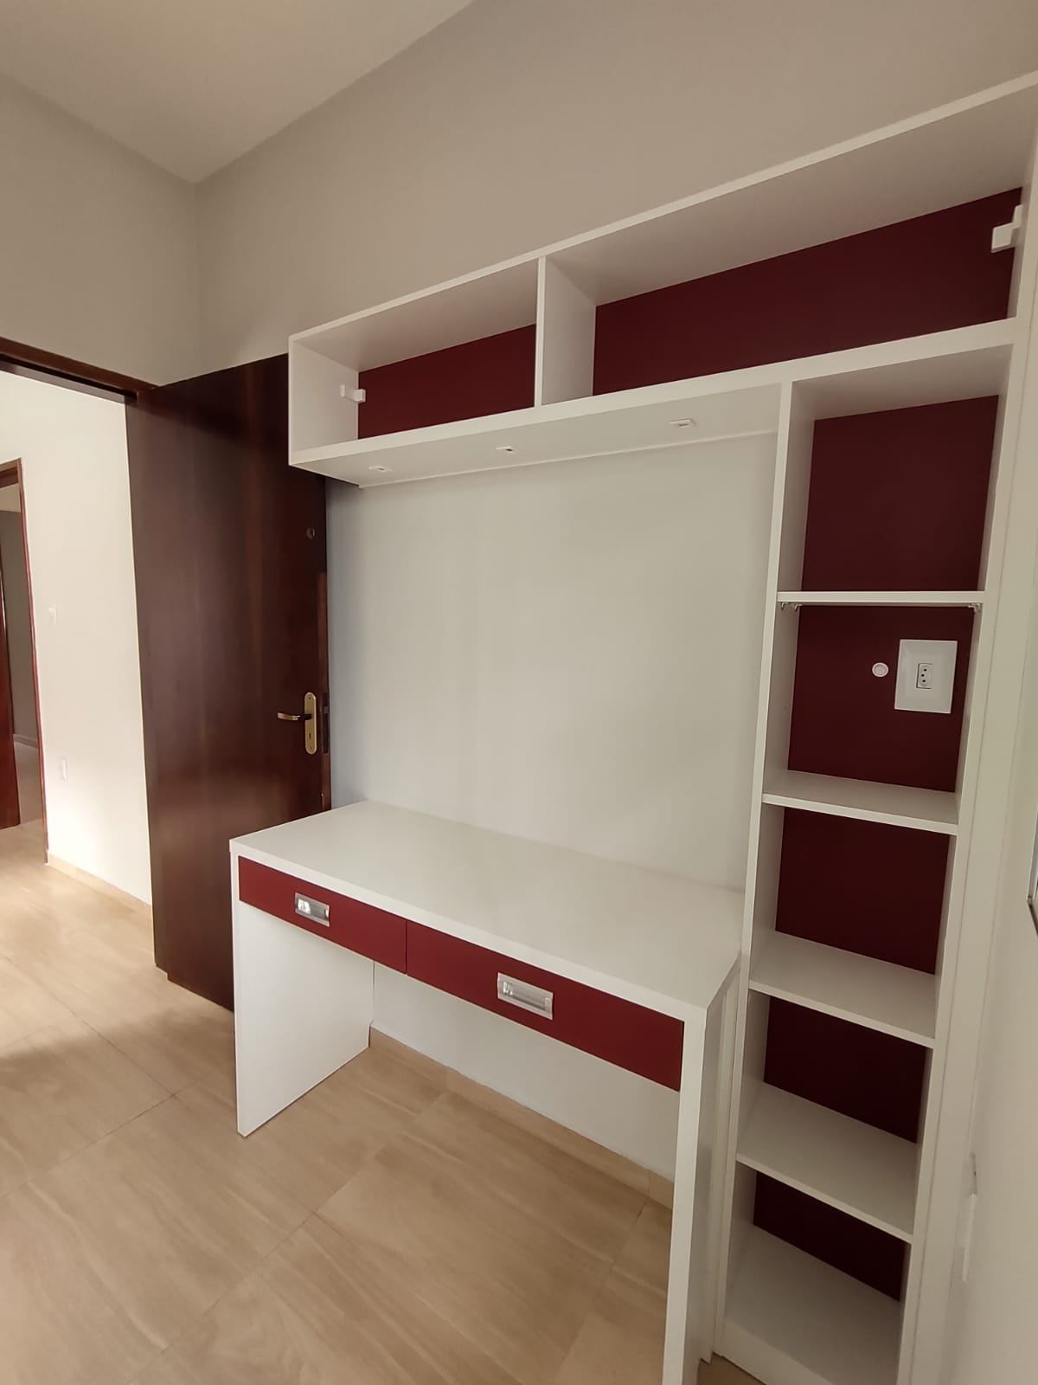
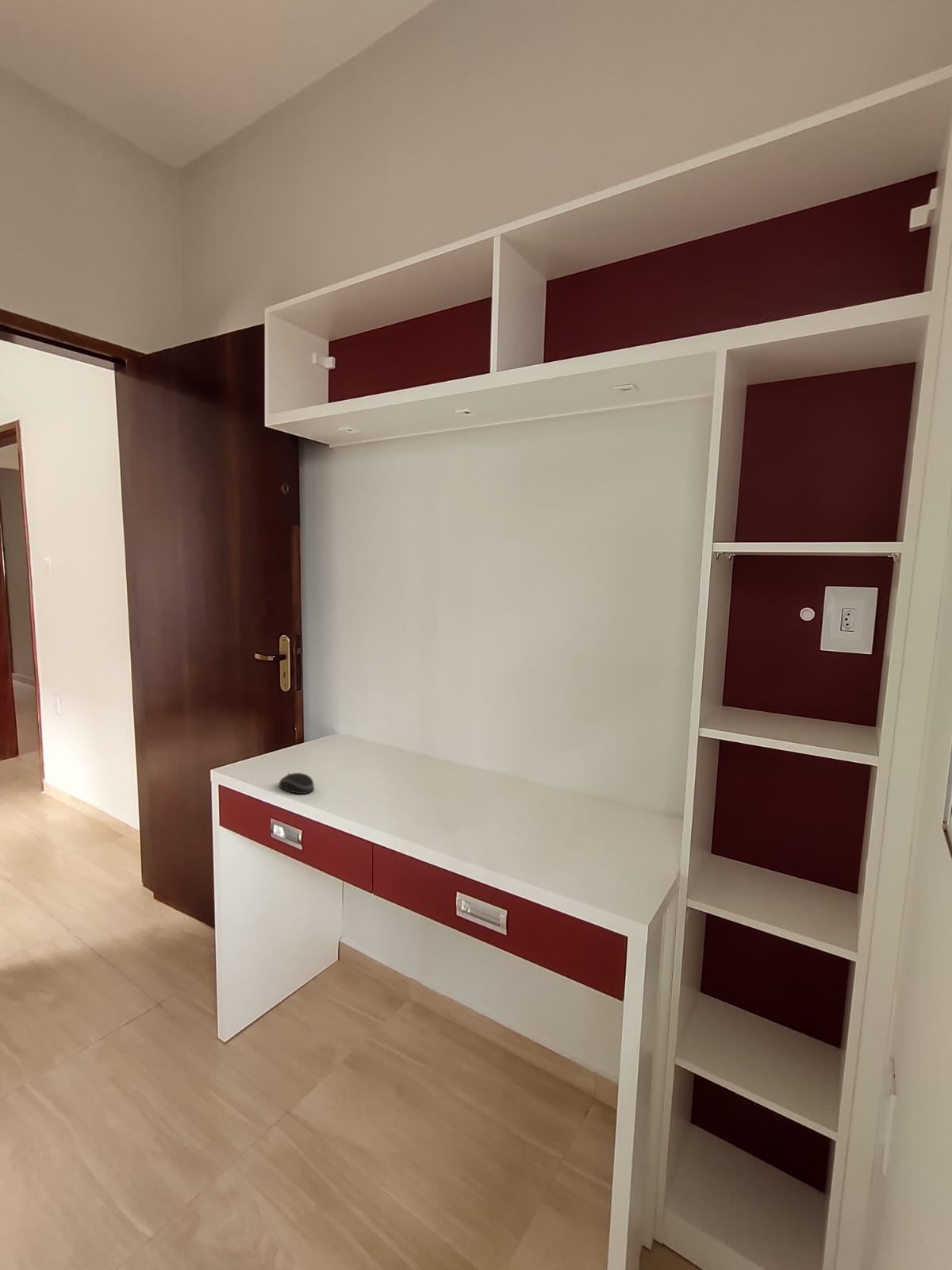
+ computer mouse [278,772,315,795]
